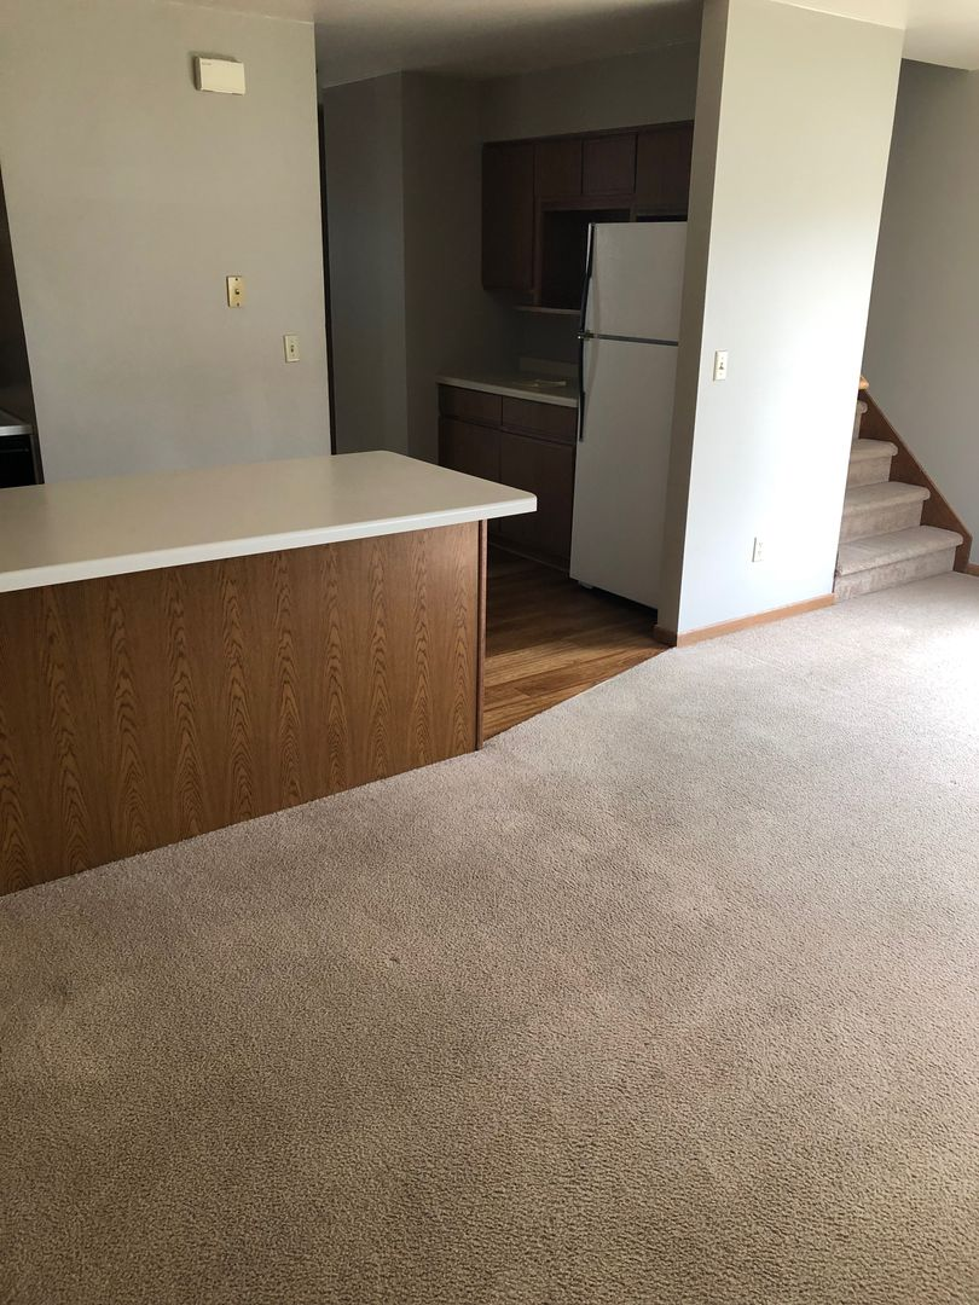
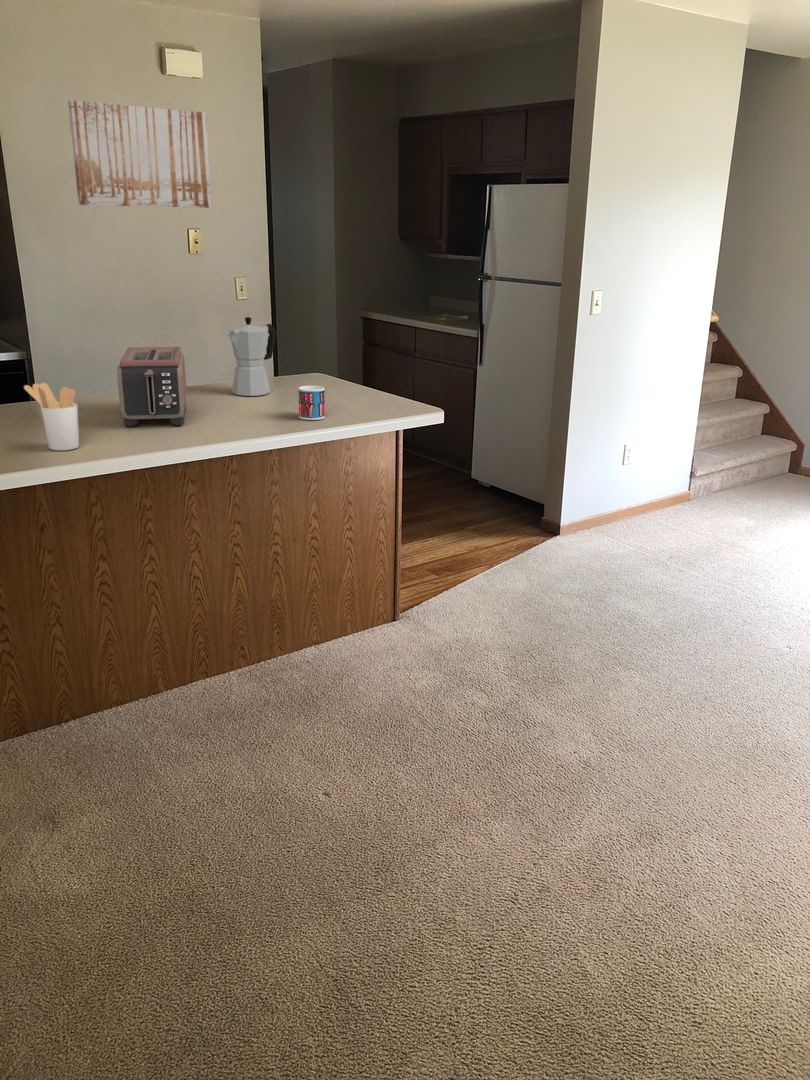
+ toaster [116,346,188,428]
+ moka pot [225,316,278,397]
+ mug [297,385,326,421]
+ wall art [67,99,212,209]
+ utensil holder [23,382,80,452]
